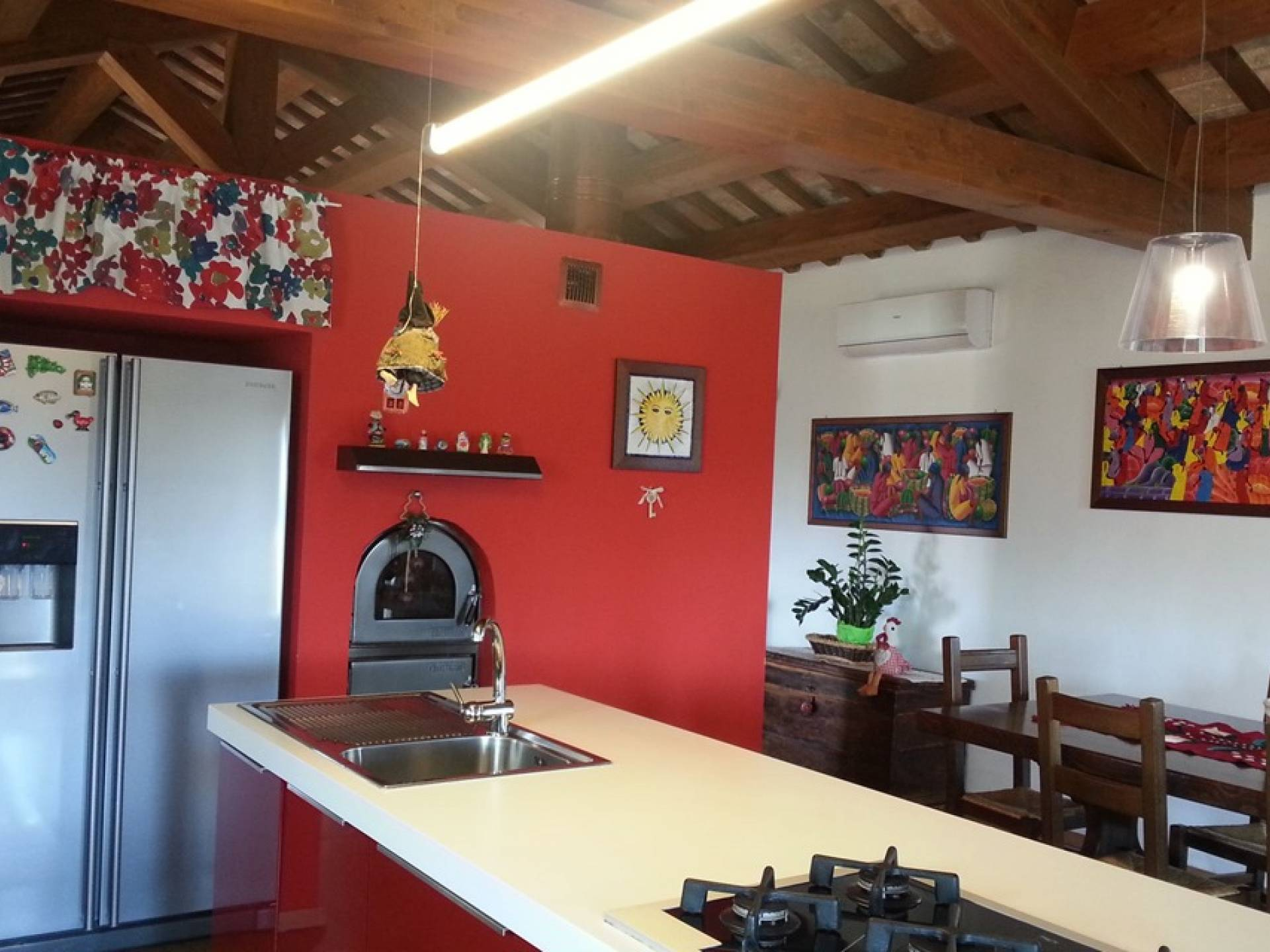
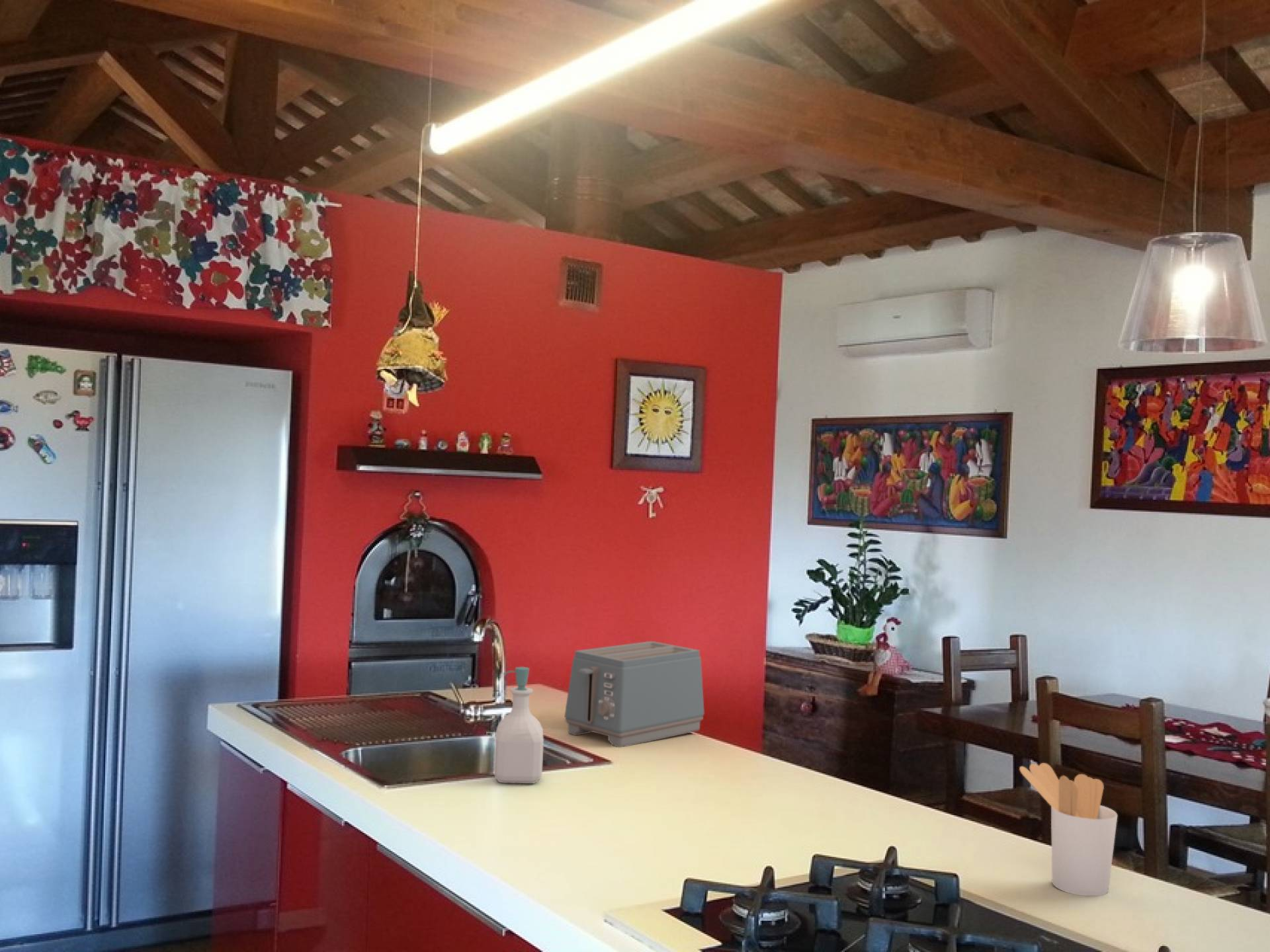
+ soap bottle [493,666,544,784]
+ utensil holder [1019,762,1118,896]
+ toaster [564,641,704,748]
